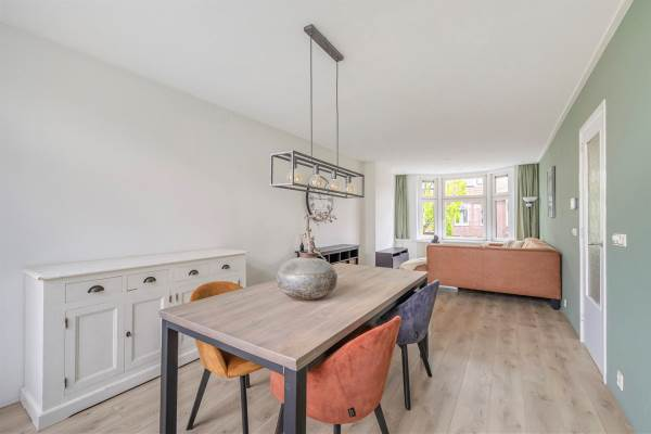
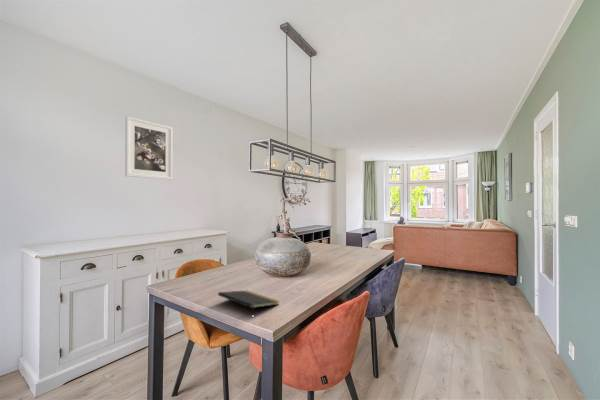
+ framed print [124,115,174,181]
+ notepad [217,289,280,314]
